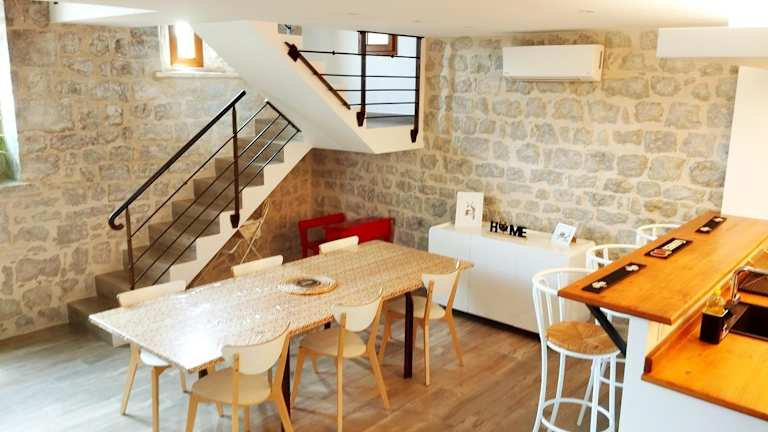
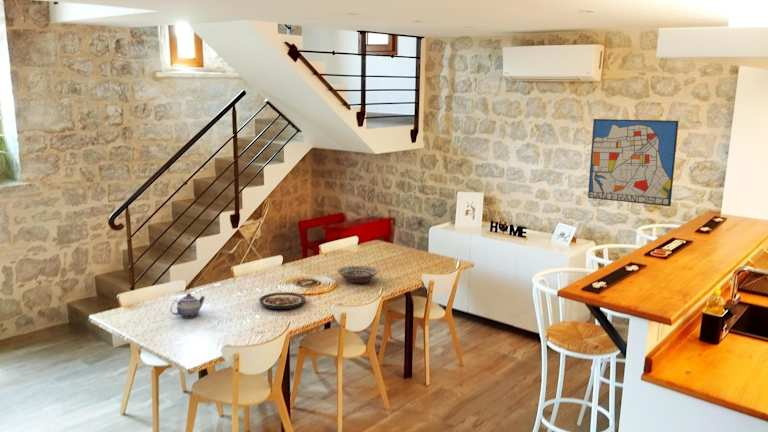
+ wall art [587,118,679,207]
+ teapot [170,292,206,318]
+ decorative bowl [336,265,379,284]
+ plate [258,292,306,310]
